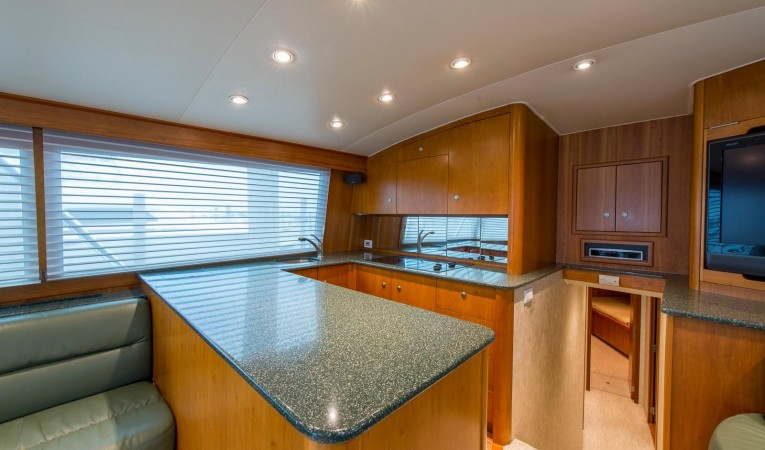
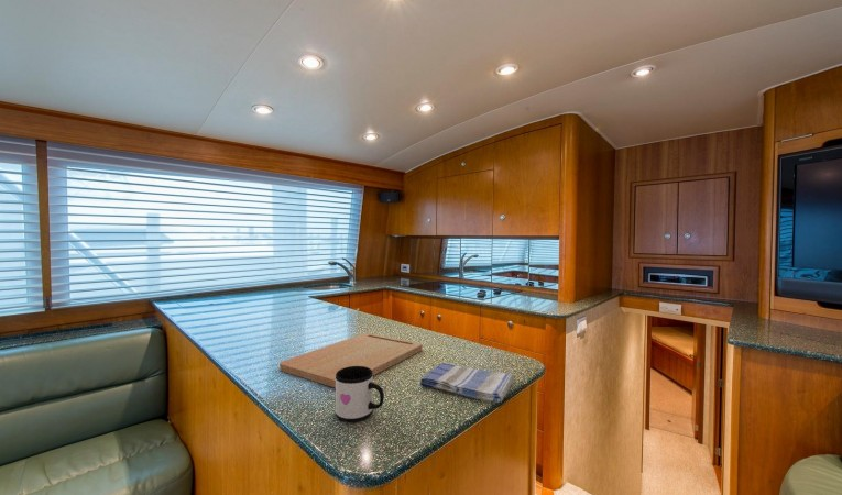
+ cutting board [278,332,424,389]
+ mug [335,366,385,424]
+ dish towel [419,362,515,404]
